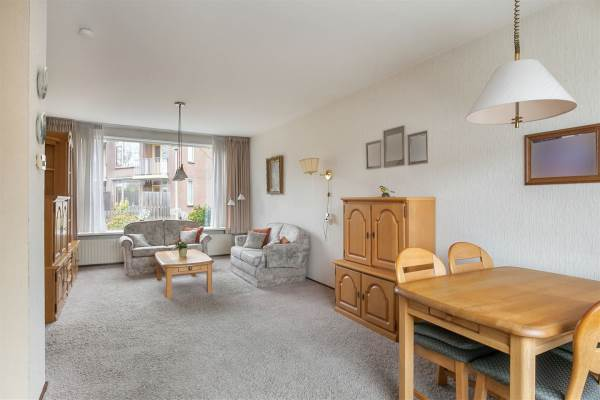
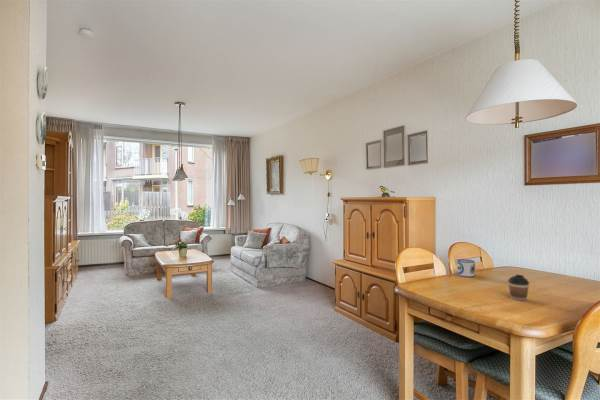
+ coffee cup [507,274,530,302]
+ mug [456,258,476,278]
